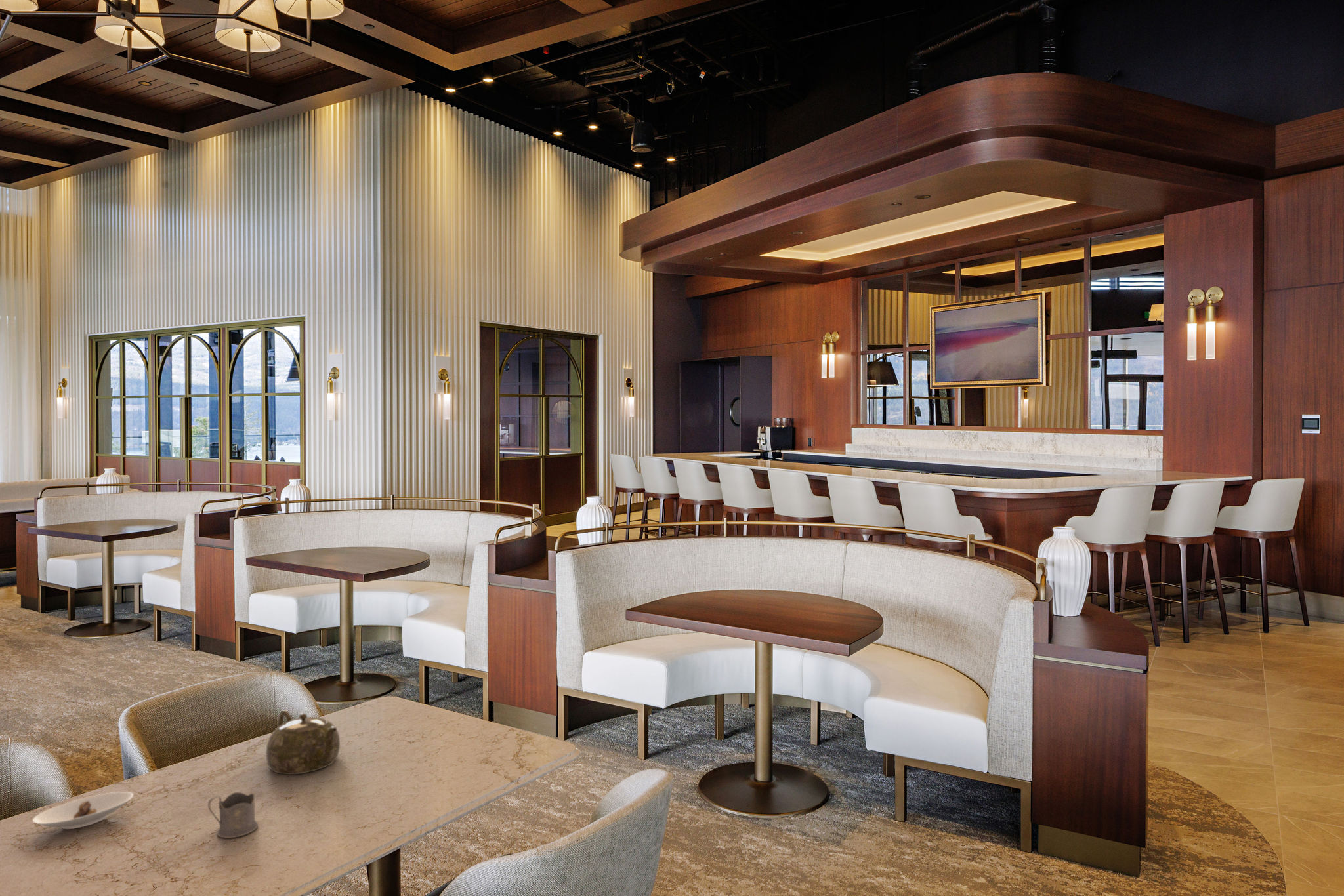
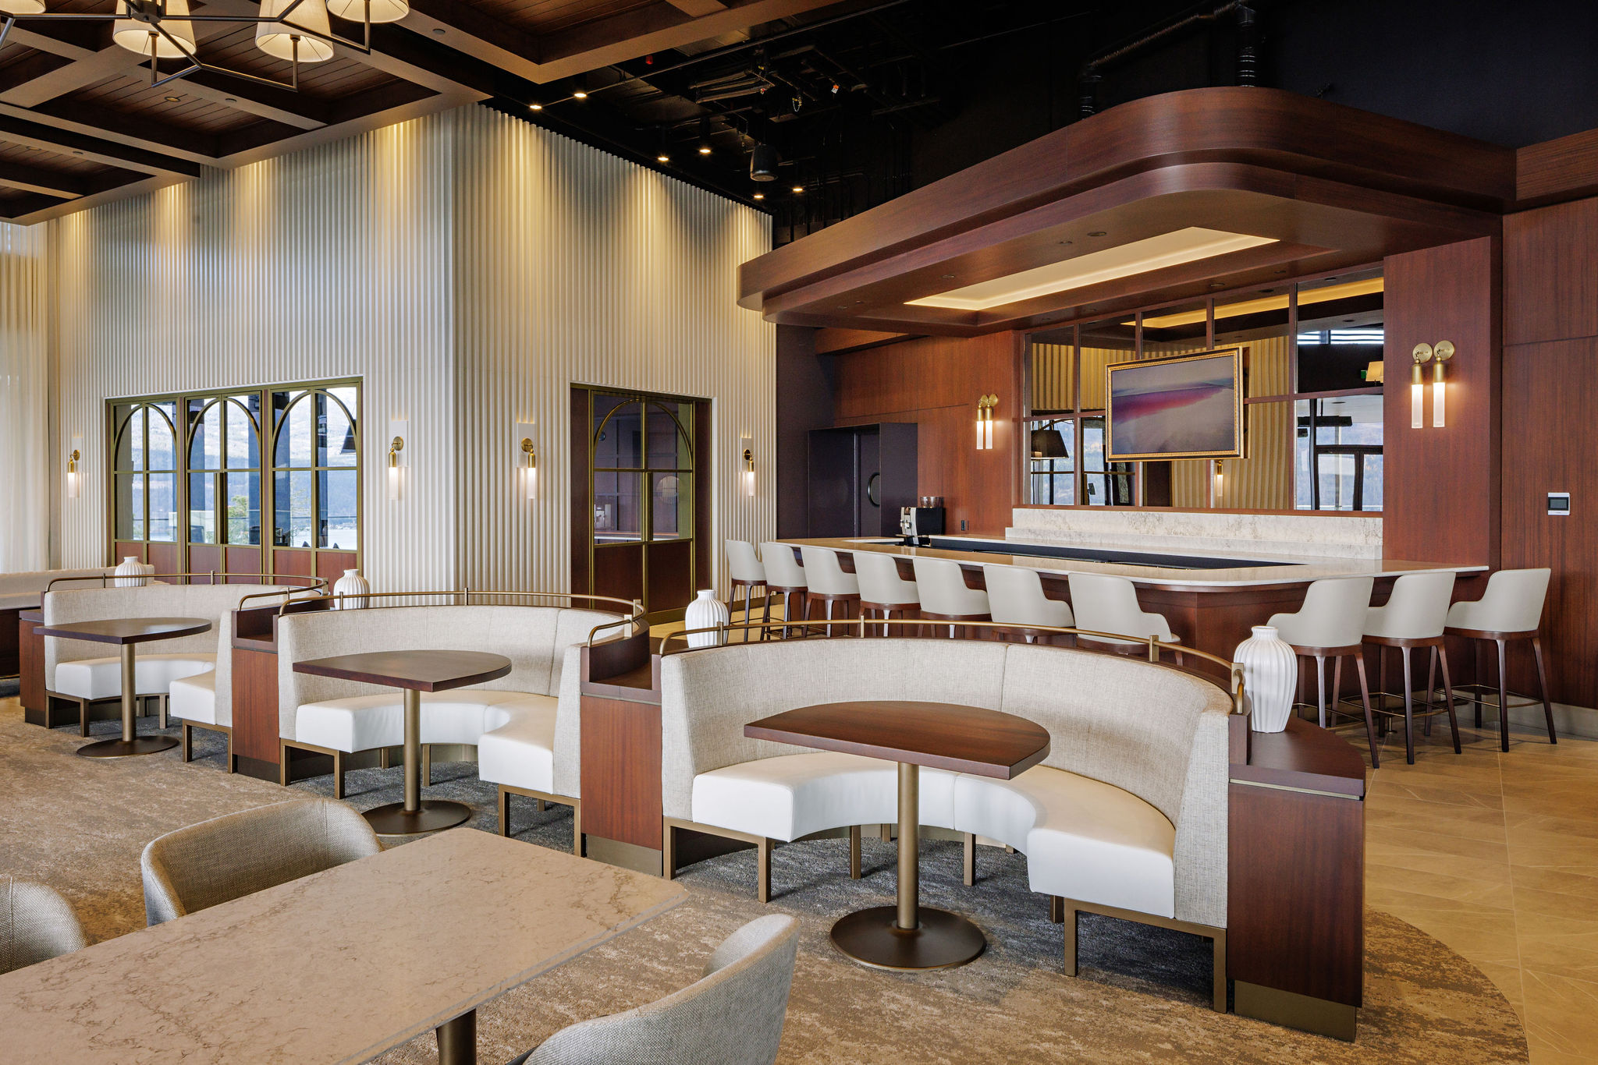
- tea glass holder [207,792,259,839]
- saucer [32,791,134,830]
- teapot [265,709,341,775]
